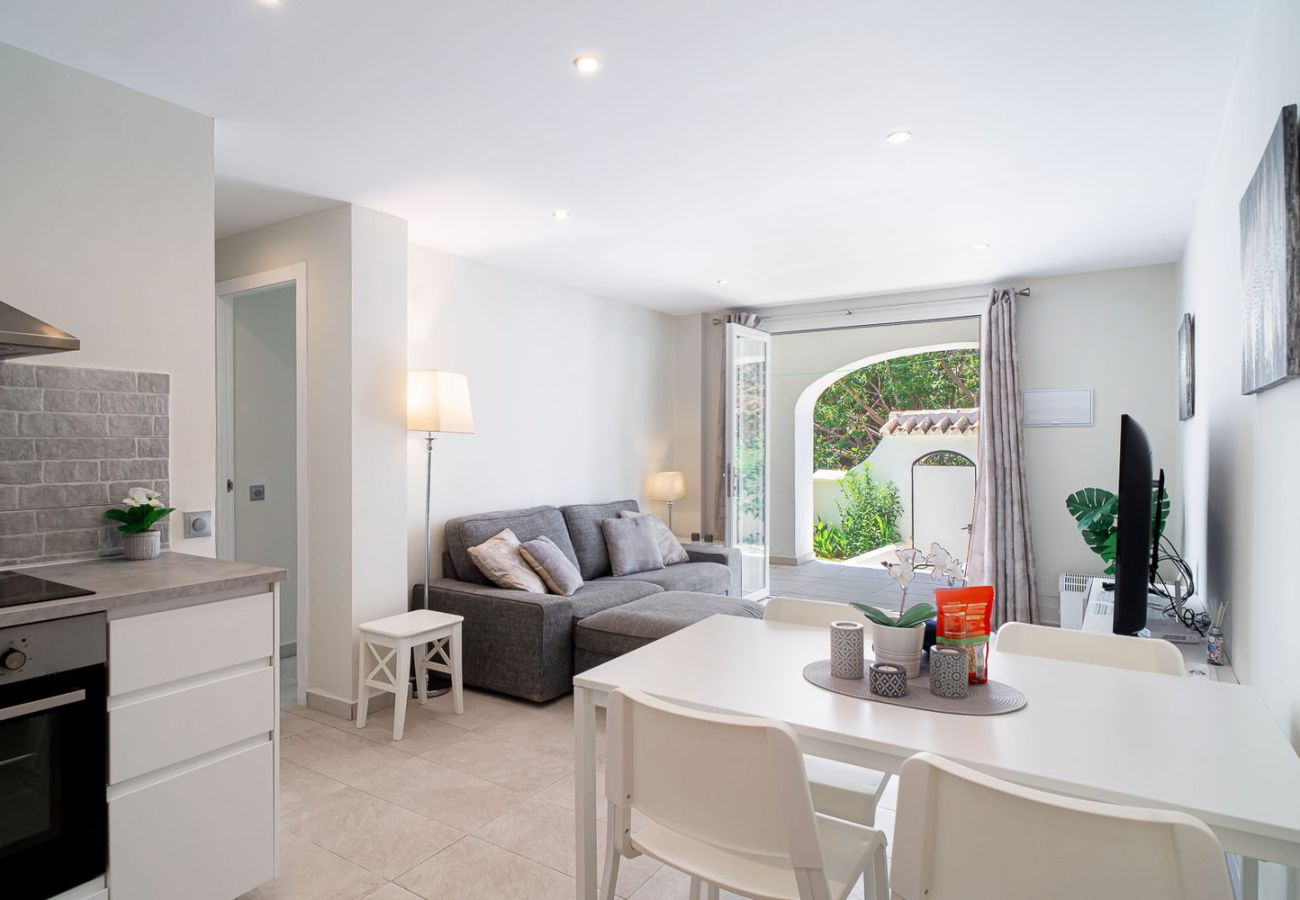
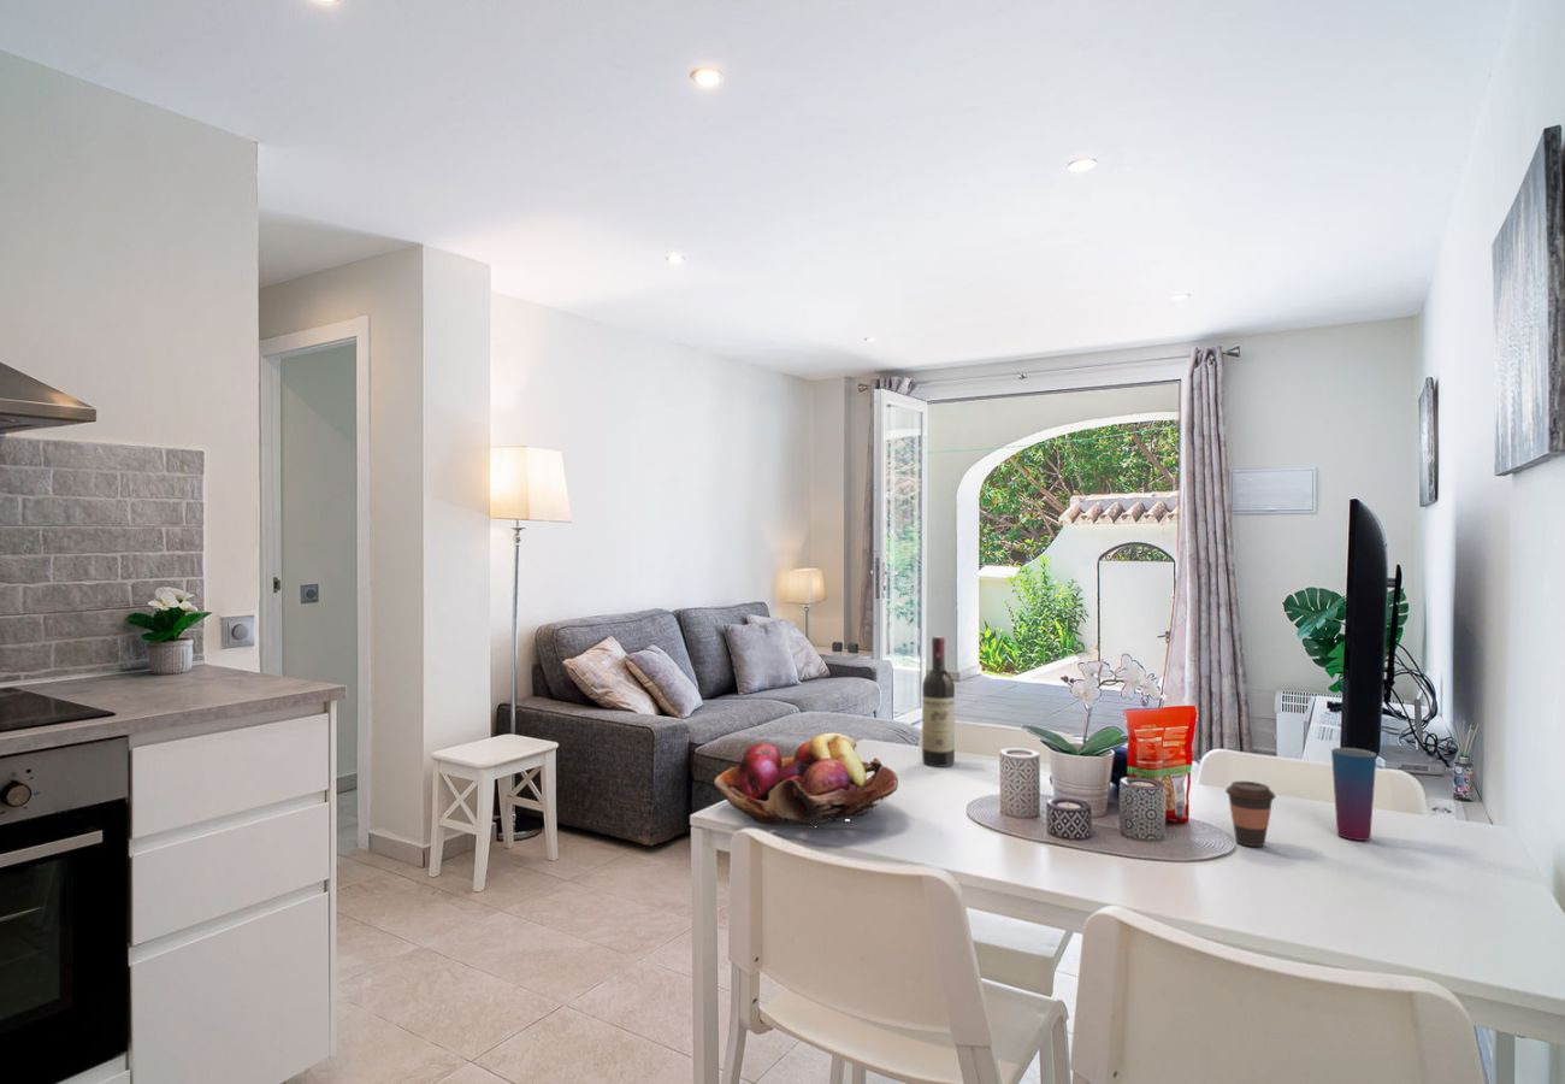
+ fruit basket [714,732,899,826]
+ wine bottle [921,635,956,767]
+ cup [1330,747,1377,842]
+ coffee cup [1224,780,1276,848]
